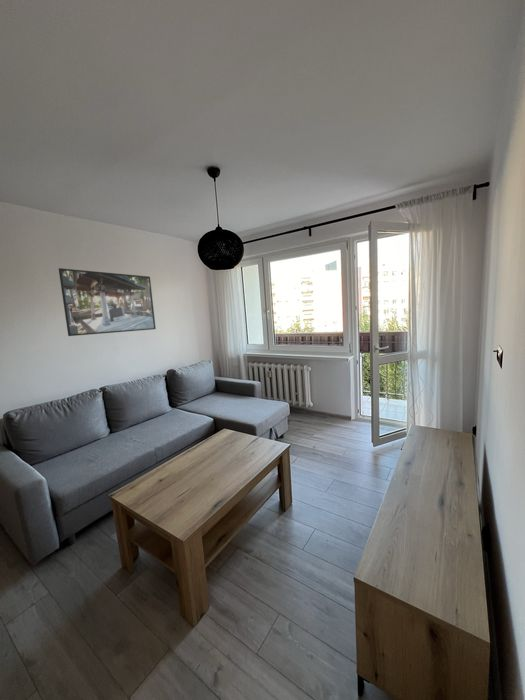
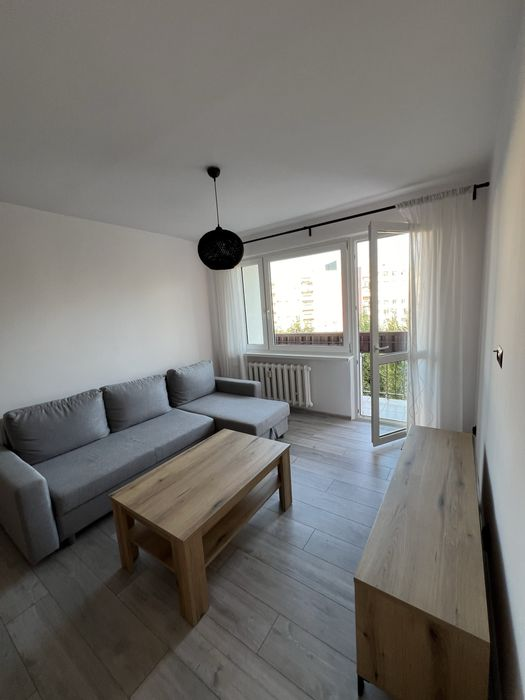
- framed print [58,267,157,337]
